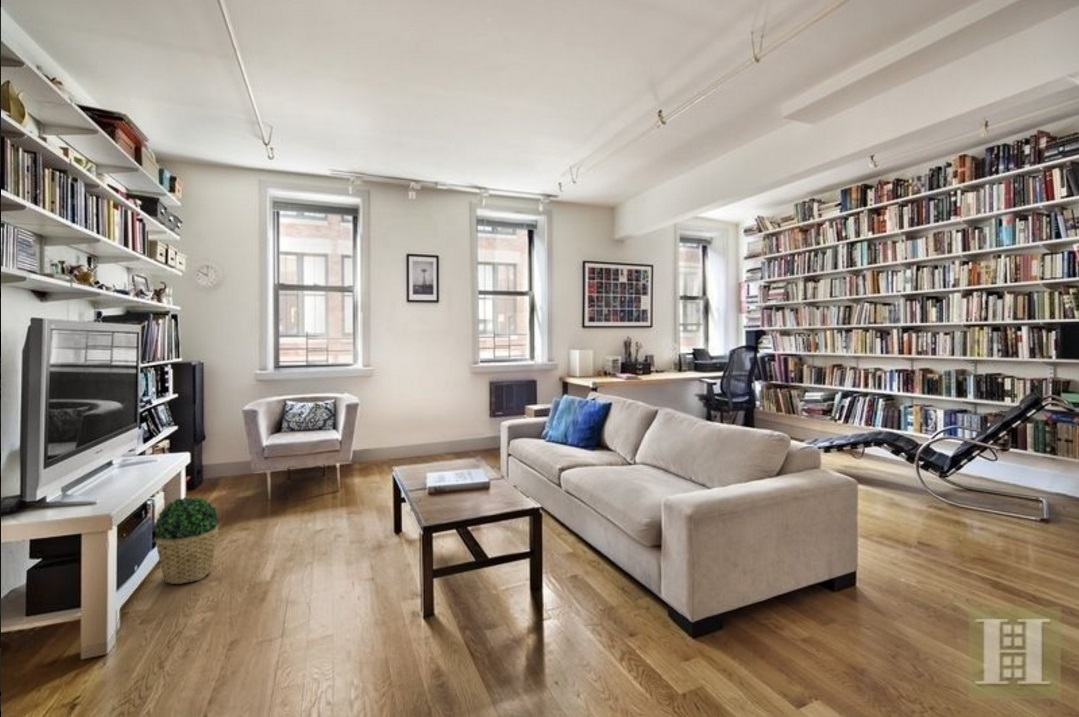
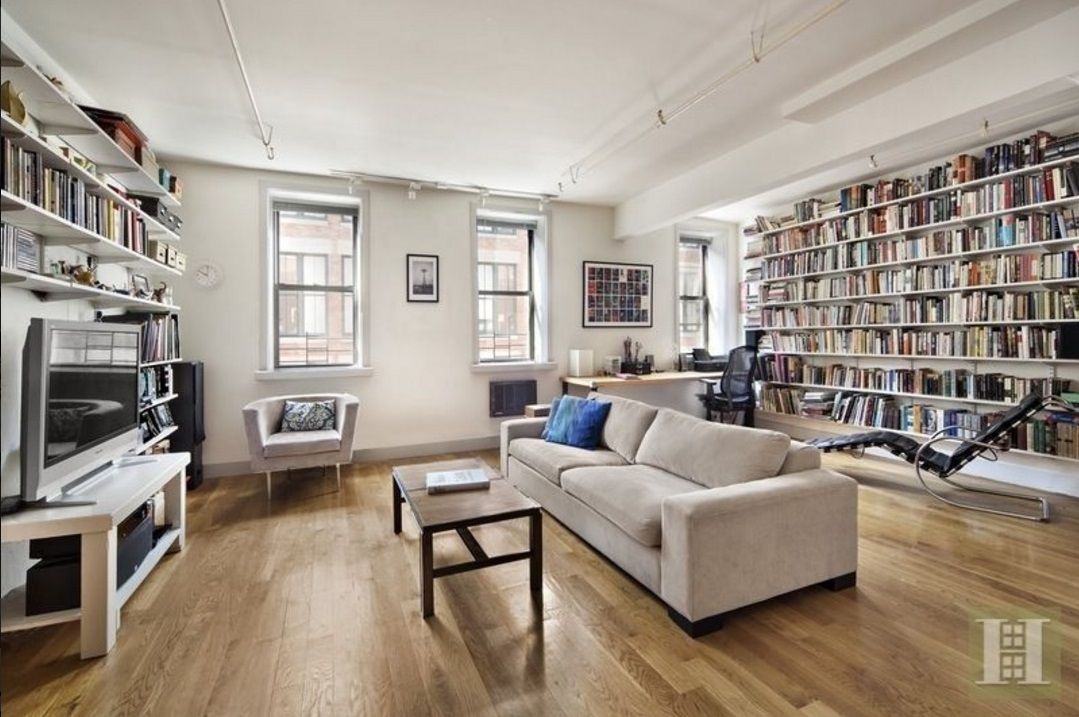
- potted plant [153,495,219,585]
